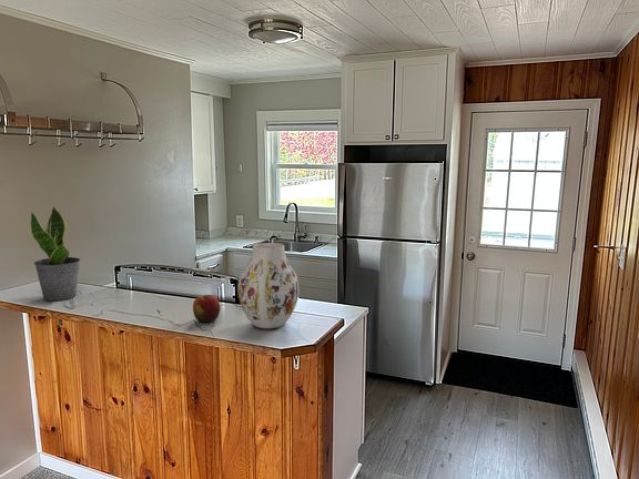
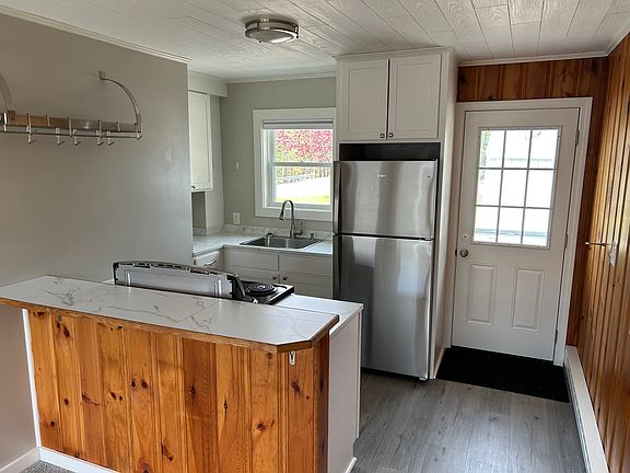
- potted plant [30,205,81,302]
- vase [237,242,301,329]
- apple [192,294,222,324]
